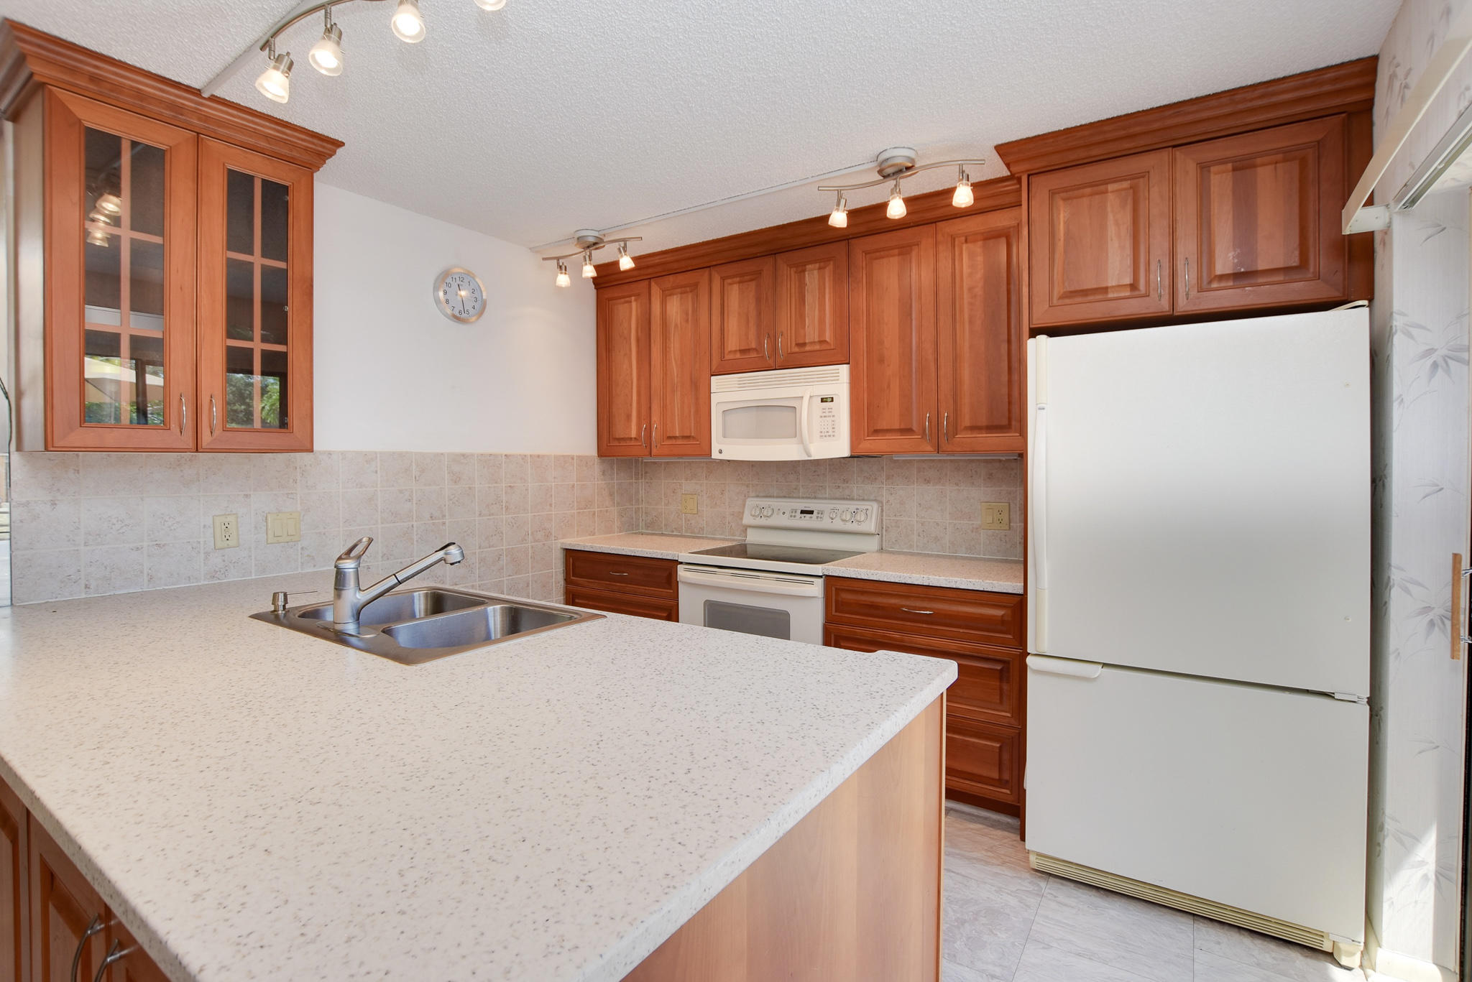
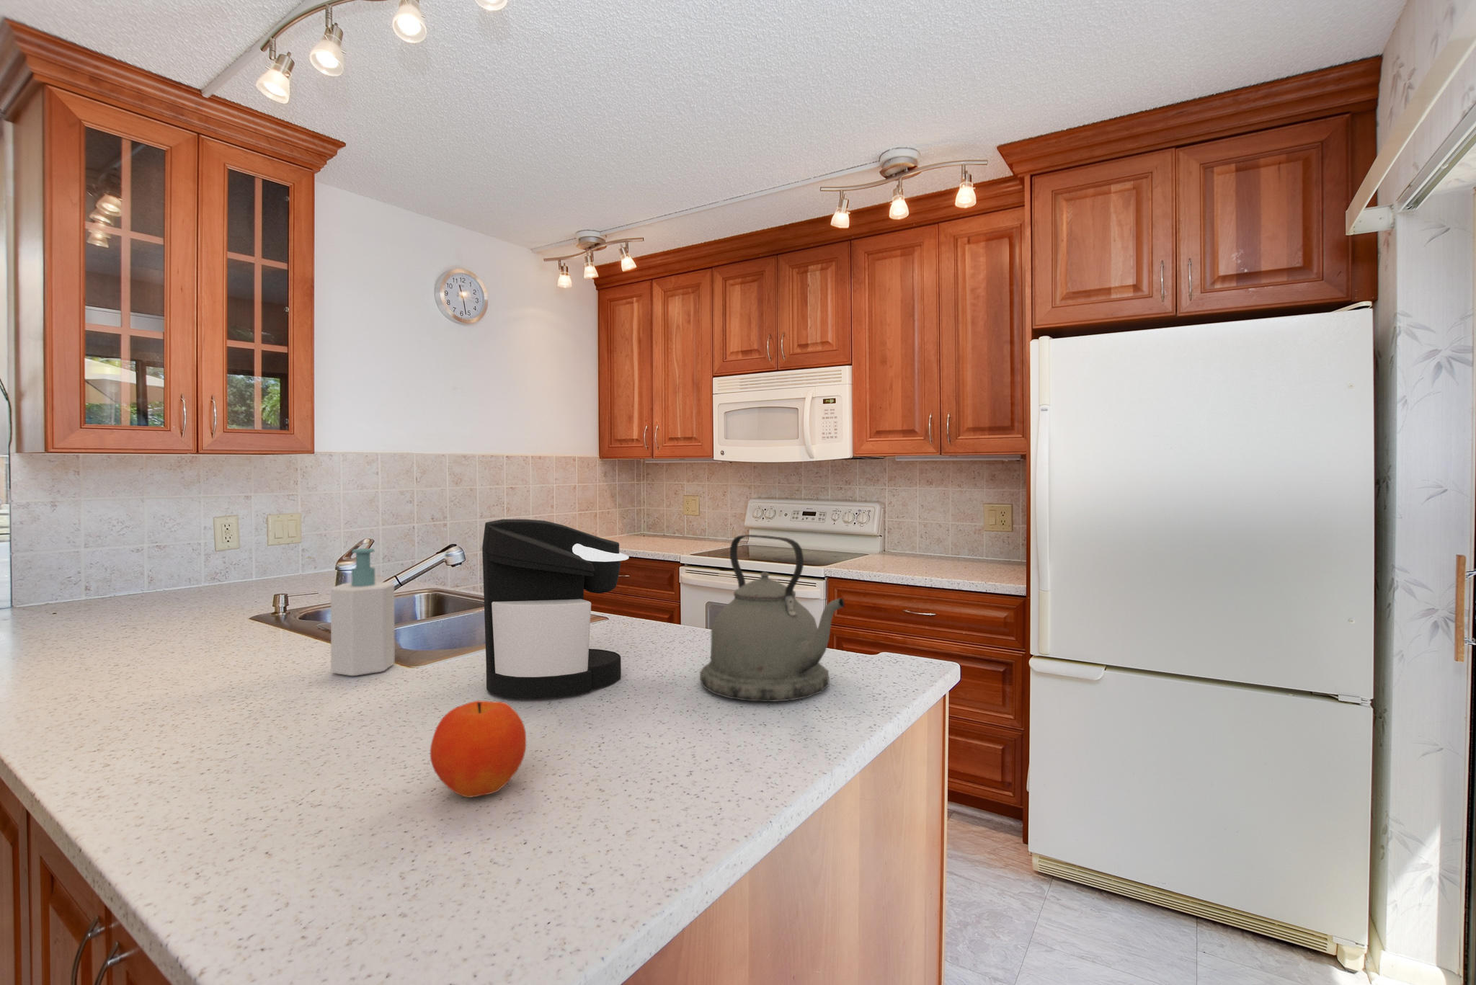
+ kettle [699,534,845,702]
+ fruit [430,699,526,798]
+ soap bottle [330,547,395,676]
+ coffee maker [481,519,629,699]
